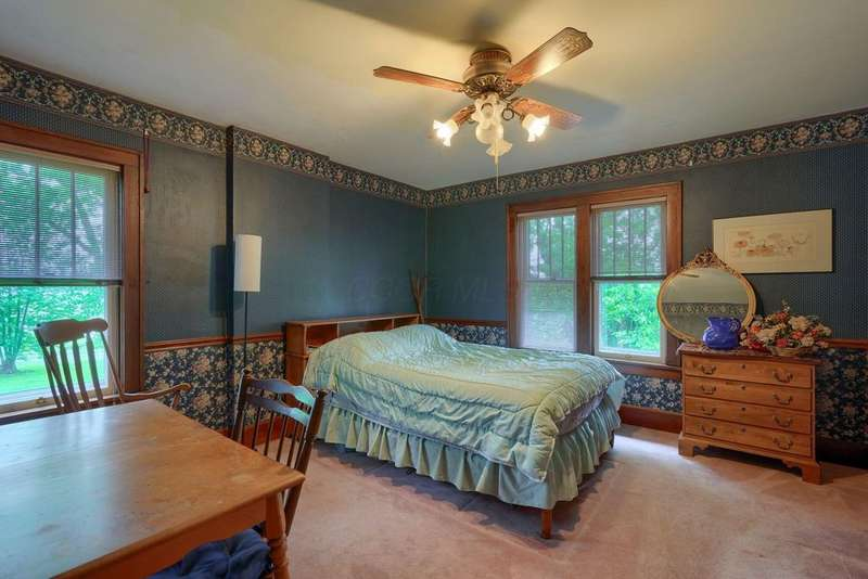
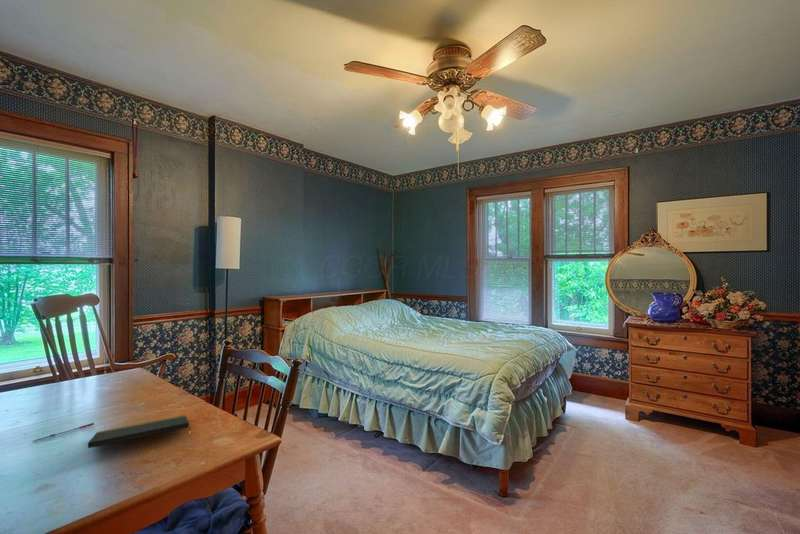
+ pen [31,422,95,443]
+ notepad [87,414,192,449]
